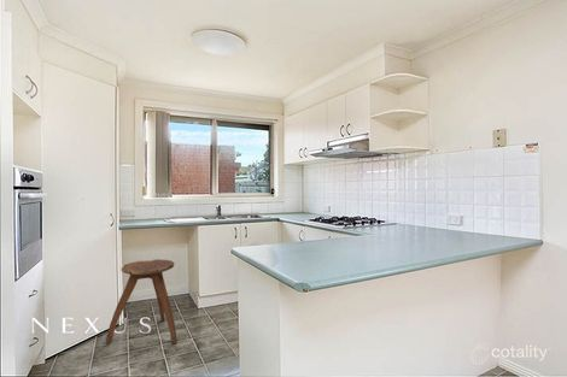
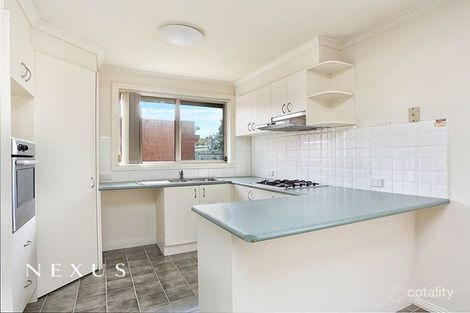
- stool [105,259,177,344]
